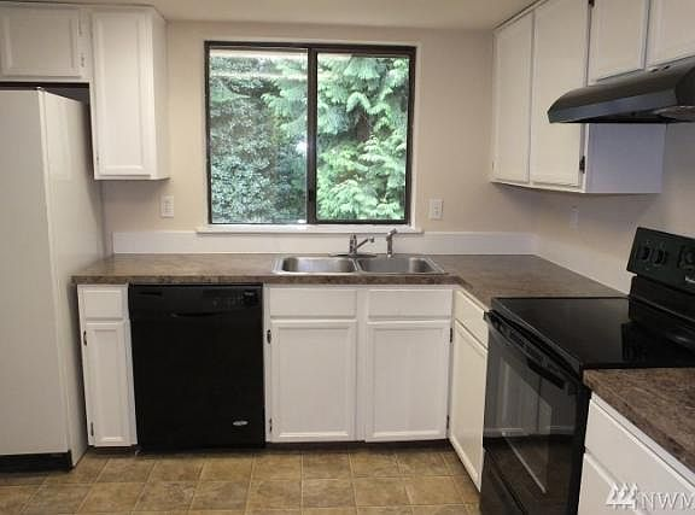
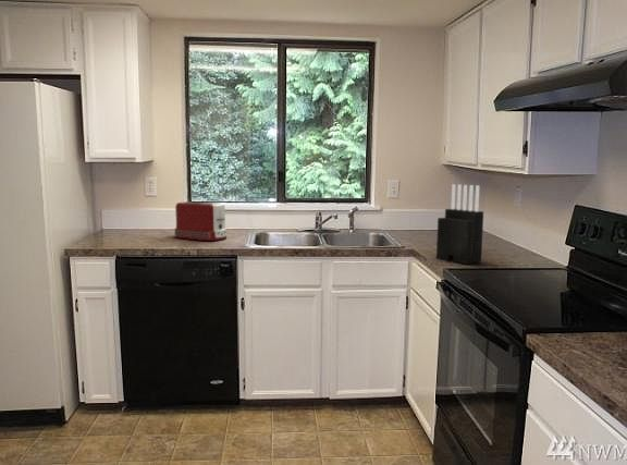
+ toaster [173,200,228,242]
+ knife block [435,183,484,266]
